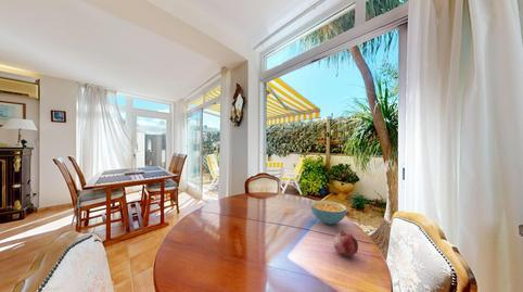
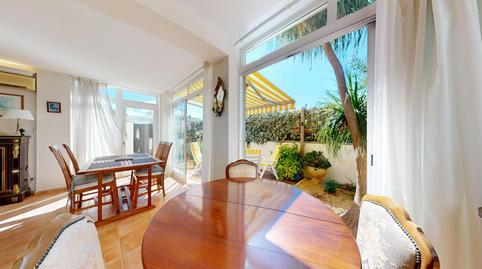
- cereal bowl [310,200,347,226]
- fruit [333,229,359,258]
